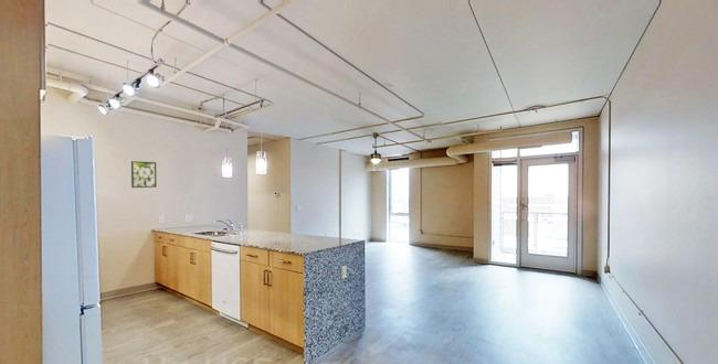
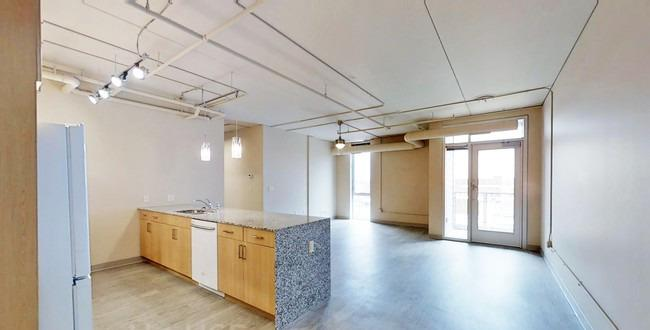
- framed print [130,160,158,189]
